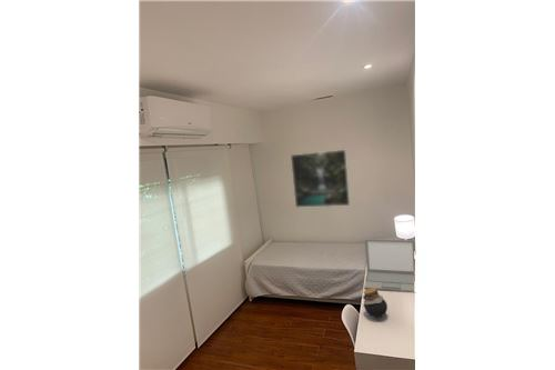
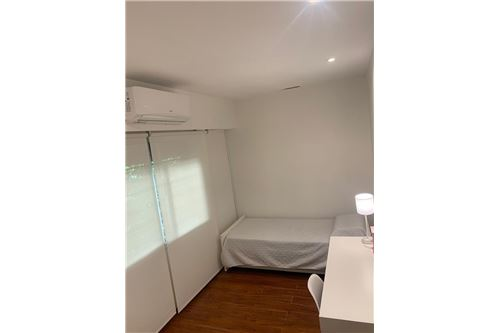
- laptop [363,239,415,293]
- jar [362,288,389,319]
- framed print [290,149,351,209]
